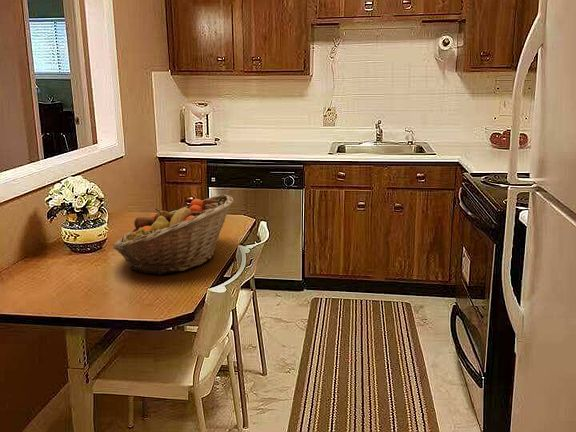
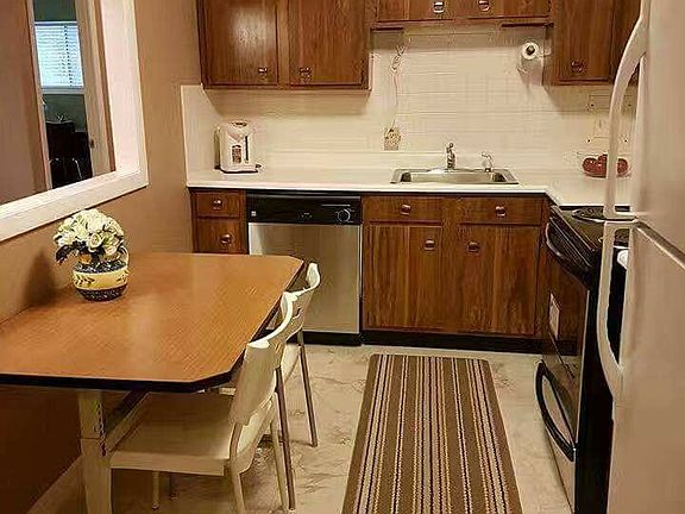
- fruit basket [112,193,234,276]
